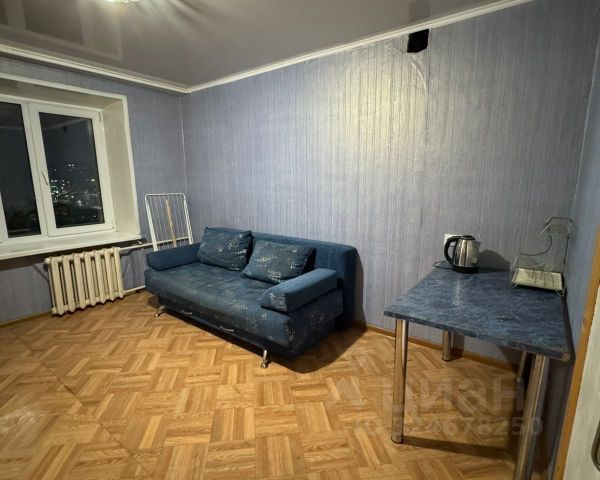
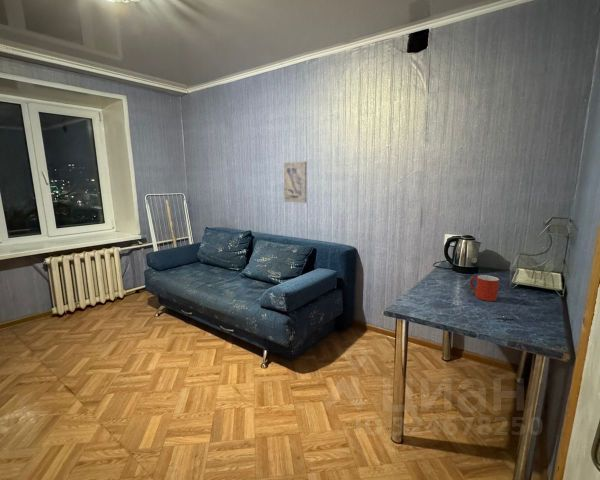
+ mug [469,274,500,302]
+ wall art [283,160,308,204]
